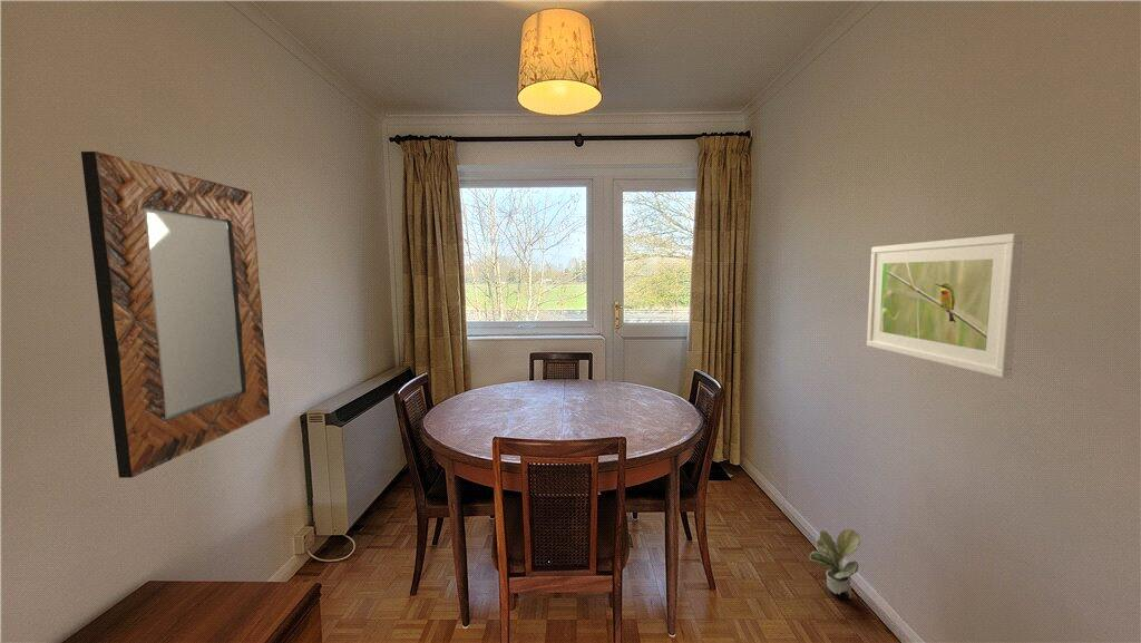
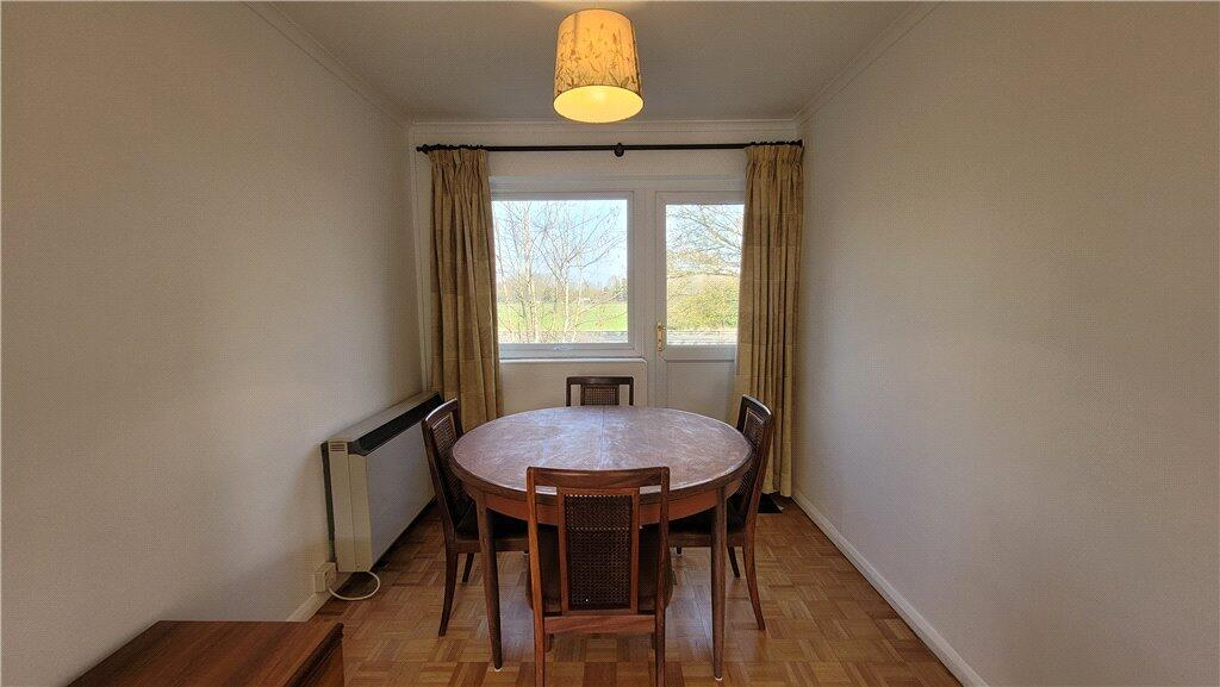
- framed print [866,232,1024,379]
- potted plant [808,528,862,600]
- home mirror [80,150,271,479]
